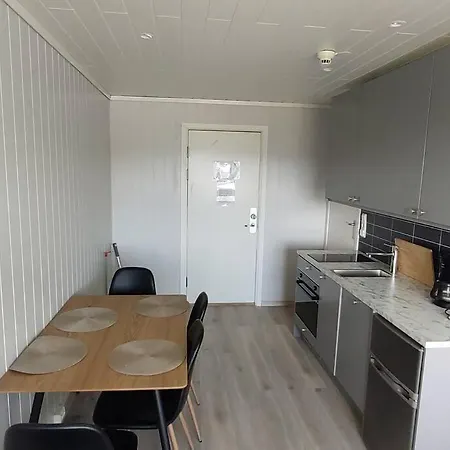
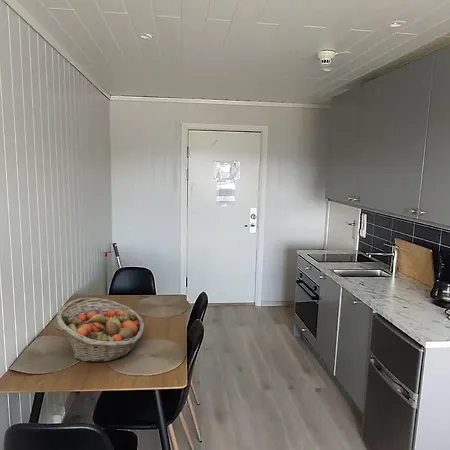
+ fruit basket [56,297,145,363]
